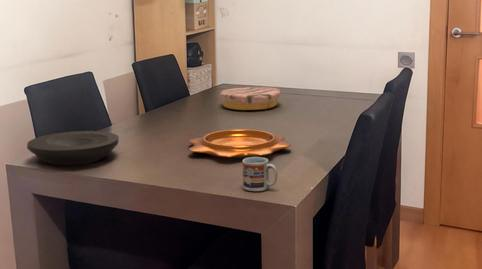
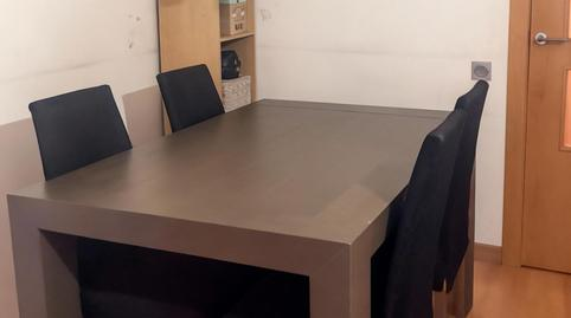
- cup [241,156,279,192]
- decorative bowl [188,128,292,159]
- plate [26,130,120,165]
- plate [219,86,282,111]
